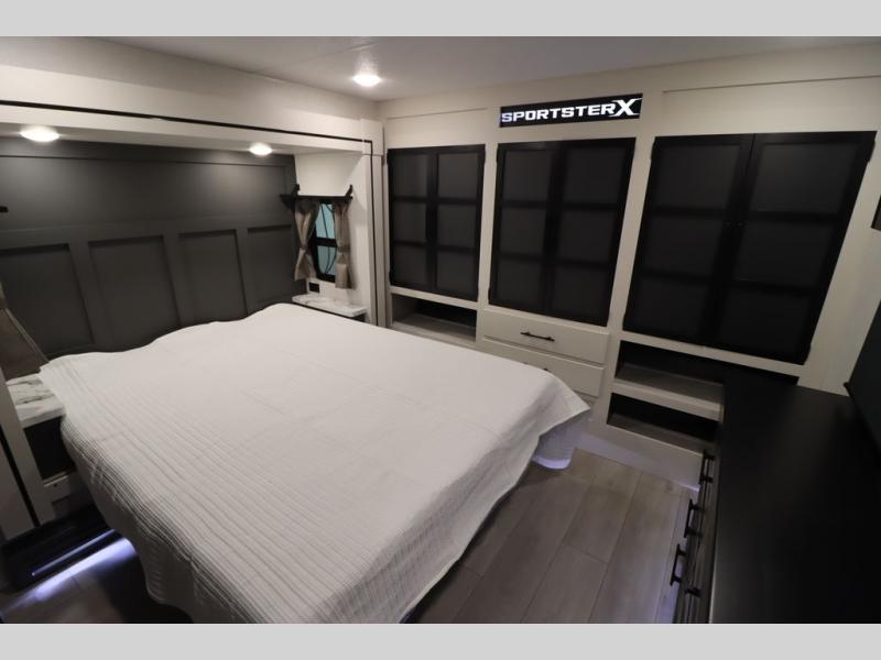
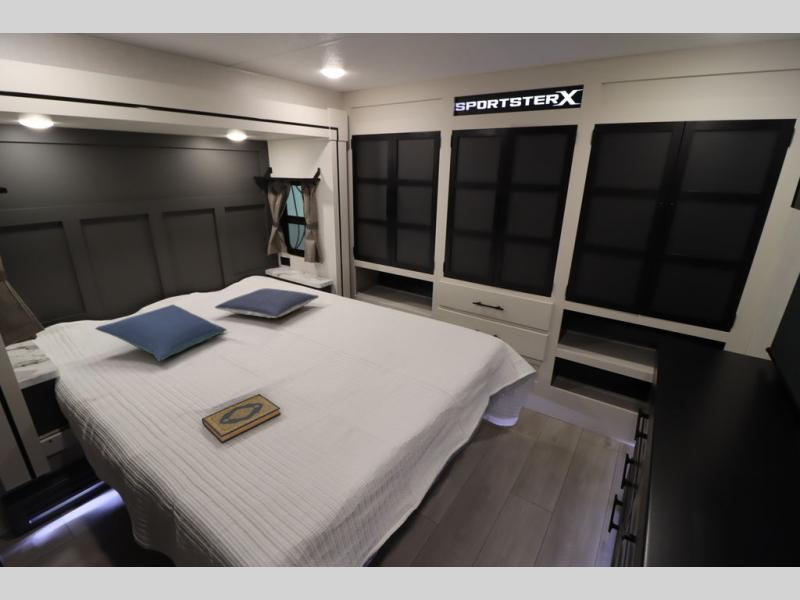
+ pillow [214,287,320,319]
+ hardback book [201,393,282,444]
+ pillow [95,304,227,362]
